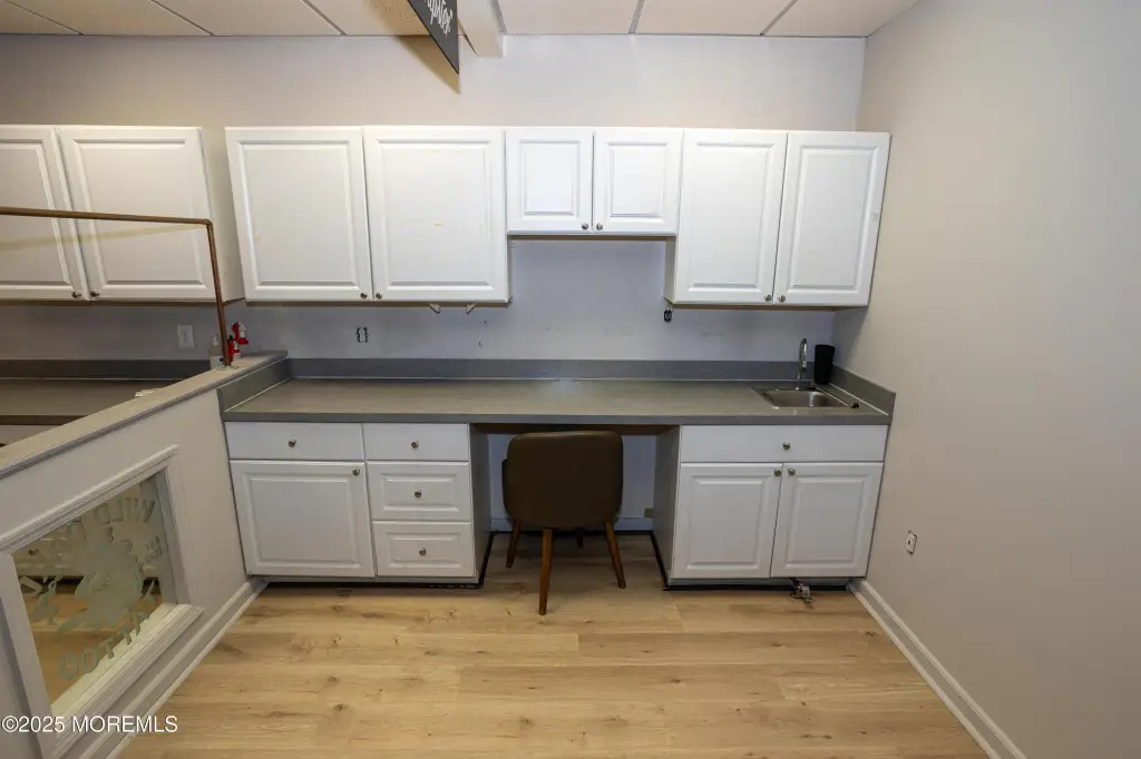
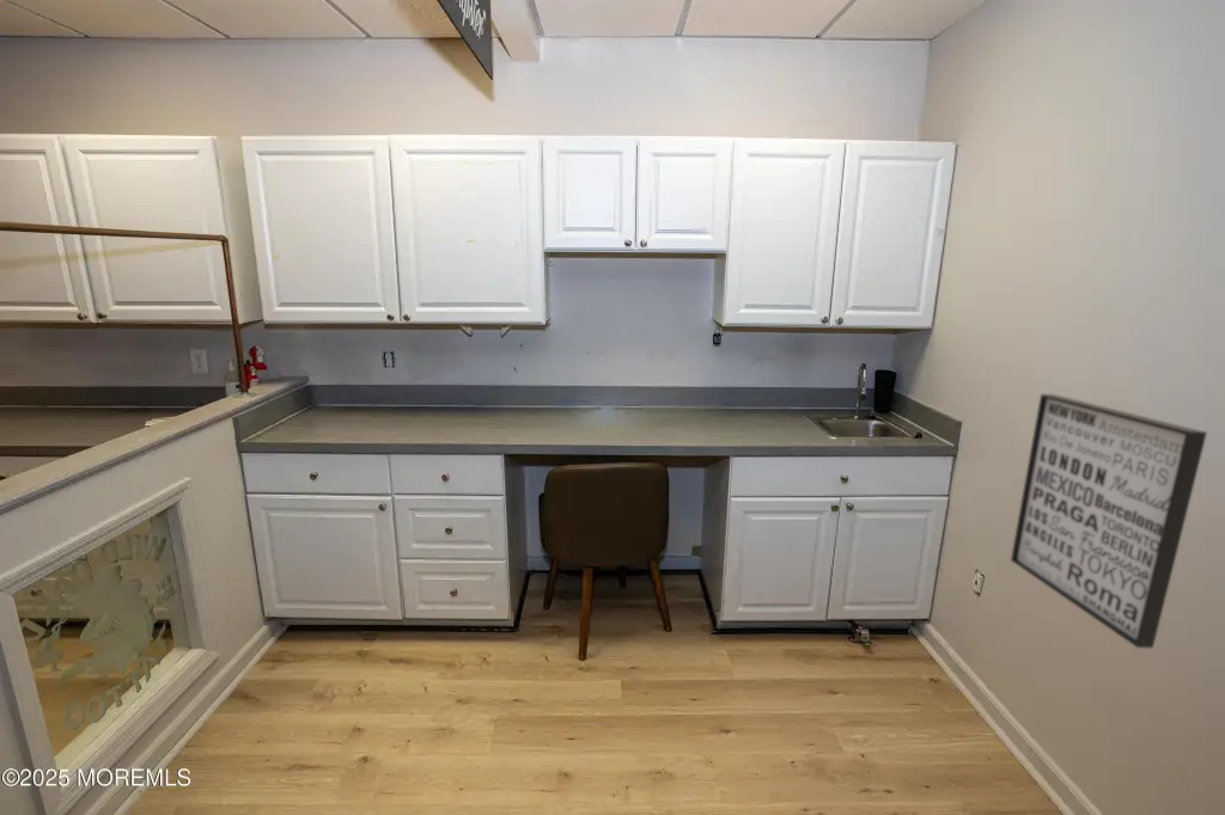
+ wall art [1010,393,1208,649]
